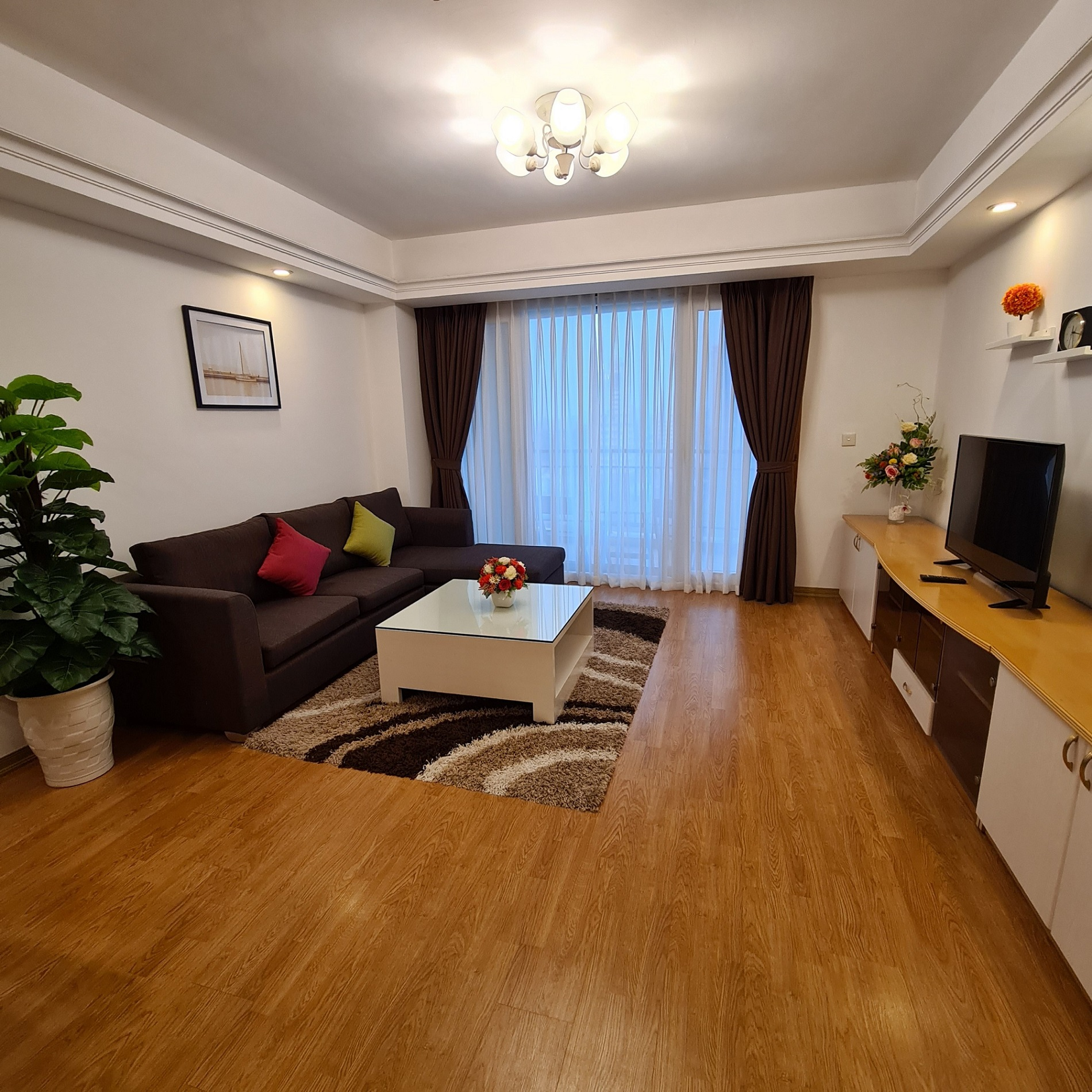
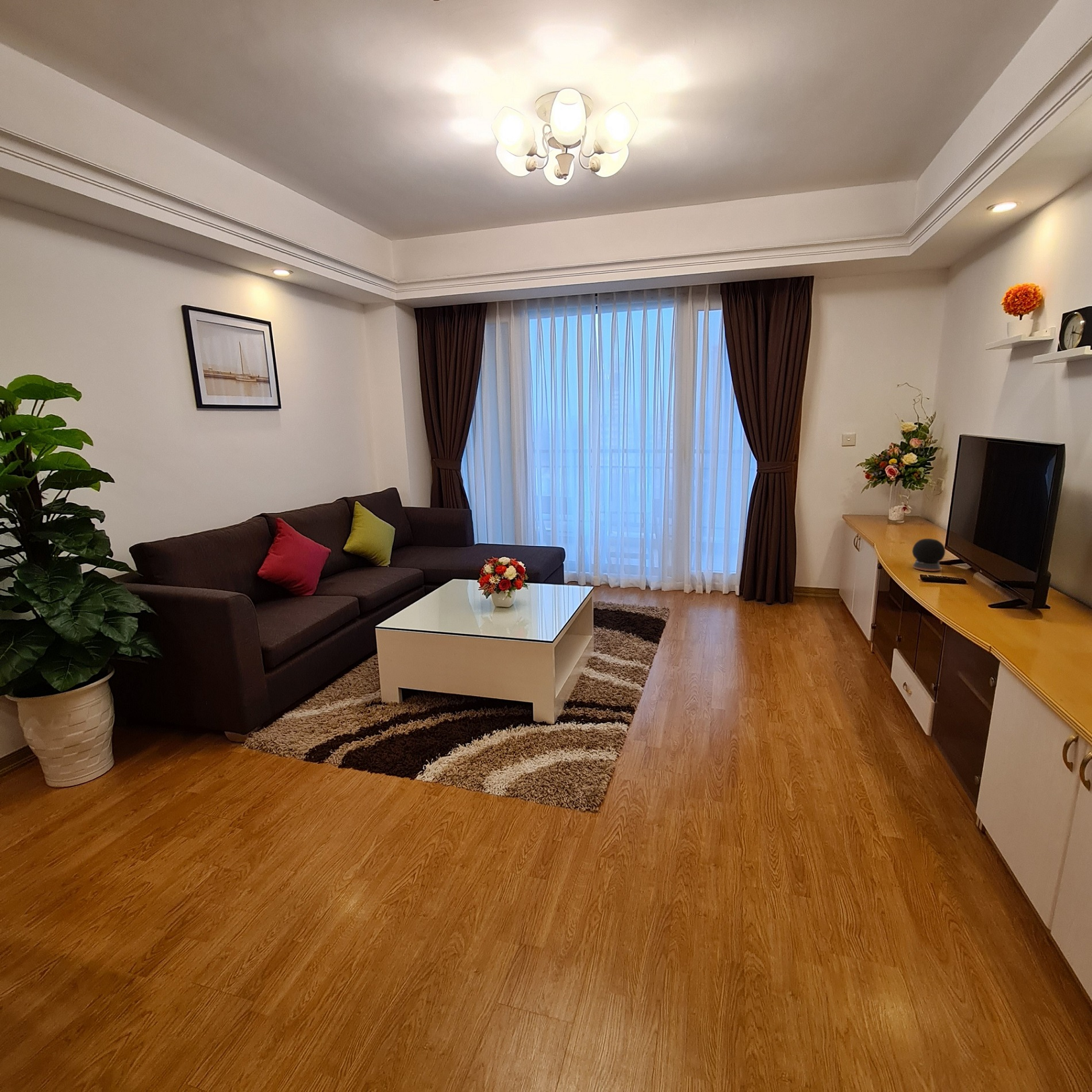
+ speaker [912,538,946,571]
